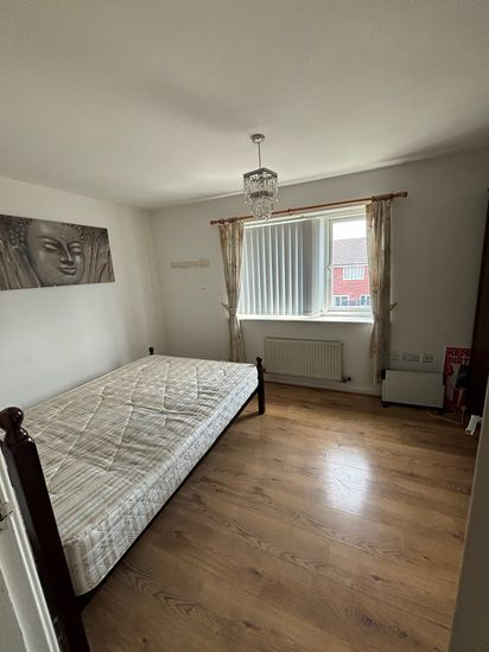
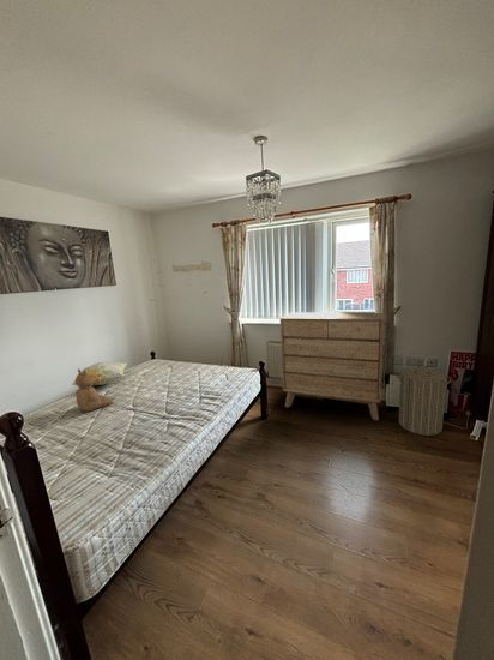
+ decorative pillow [70,361,128,386]
+ laundry hamper [394,365,453,437]
+ teddy bear [74,367,114,413]
+ dresser [279,311,385,421]
